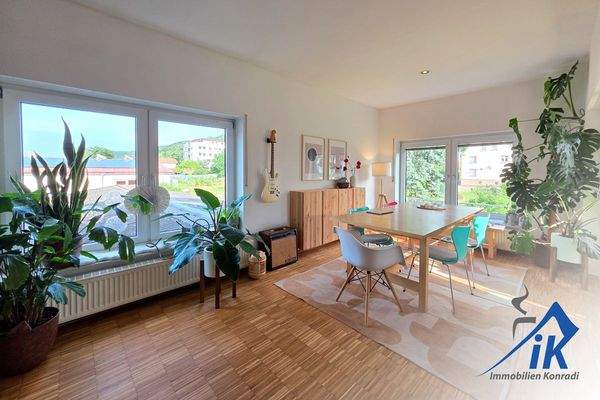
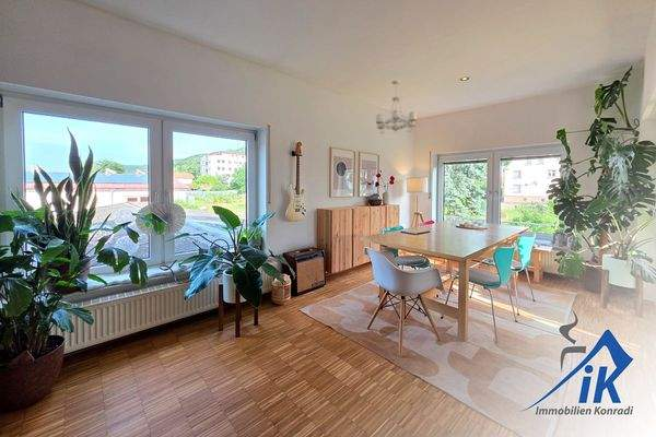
+ chandelier [375,79,418,134]
